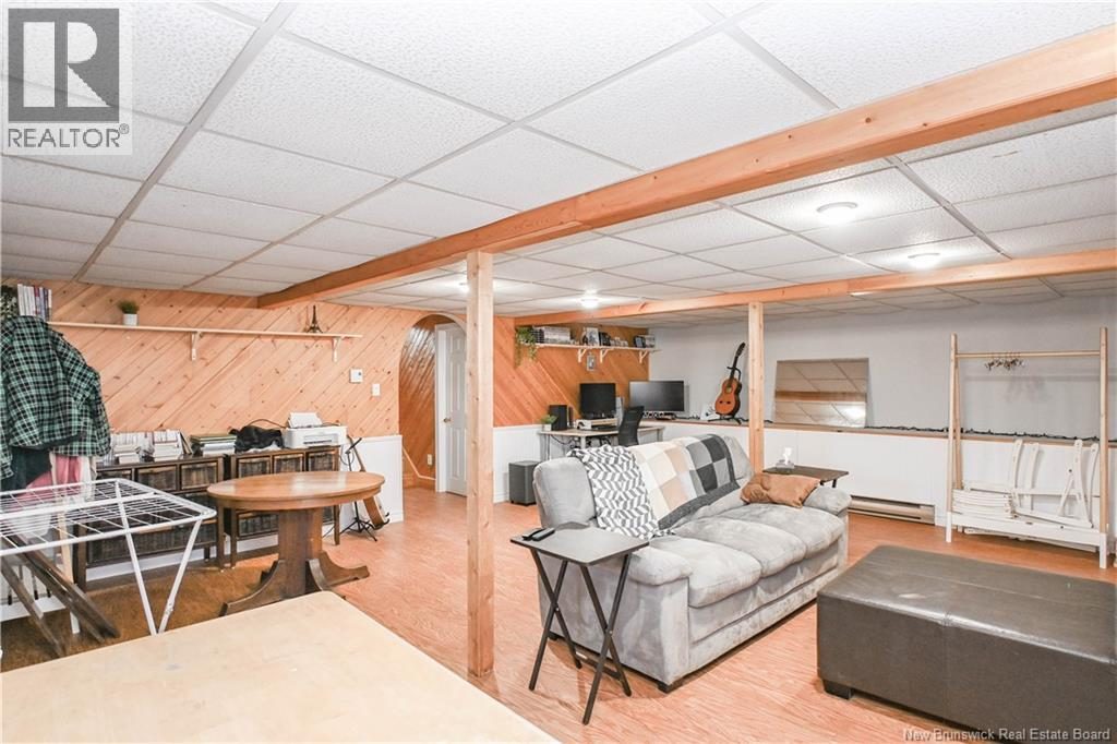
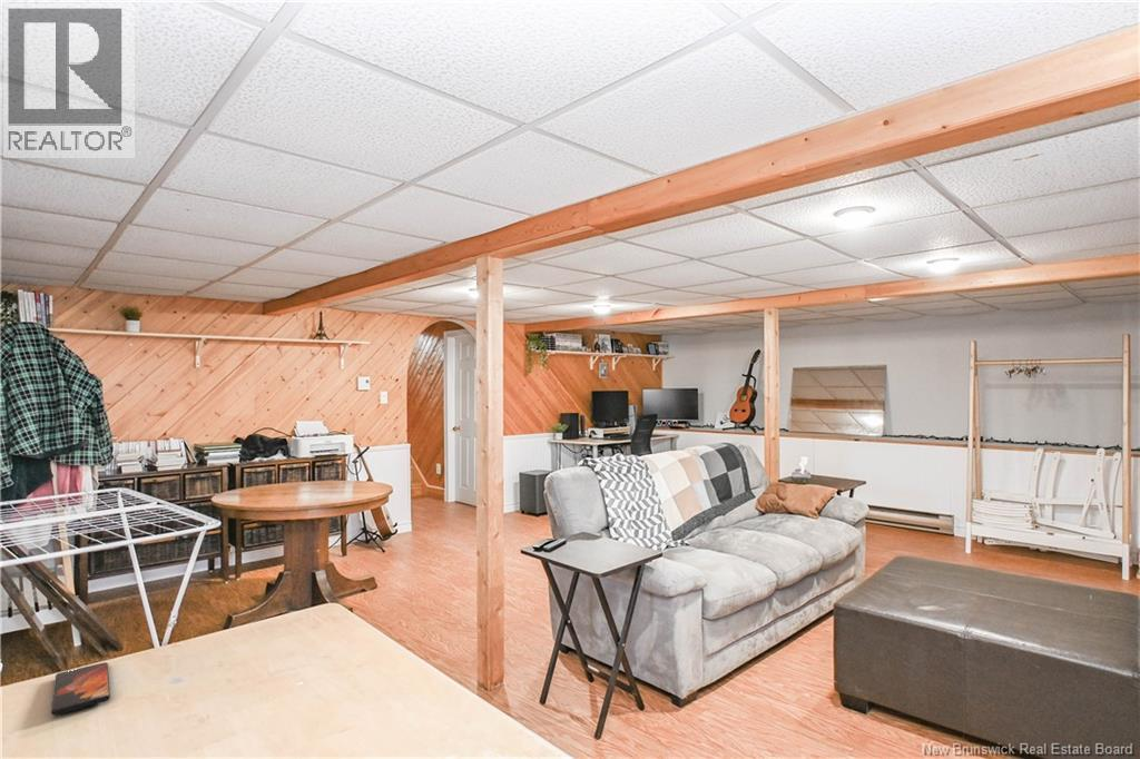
+ smartphone [50,661,111,716]
